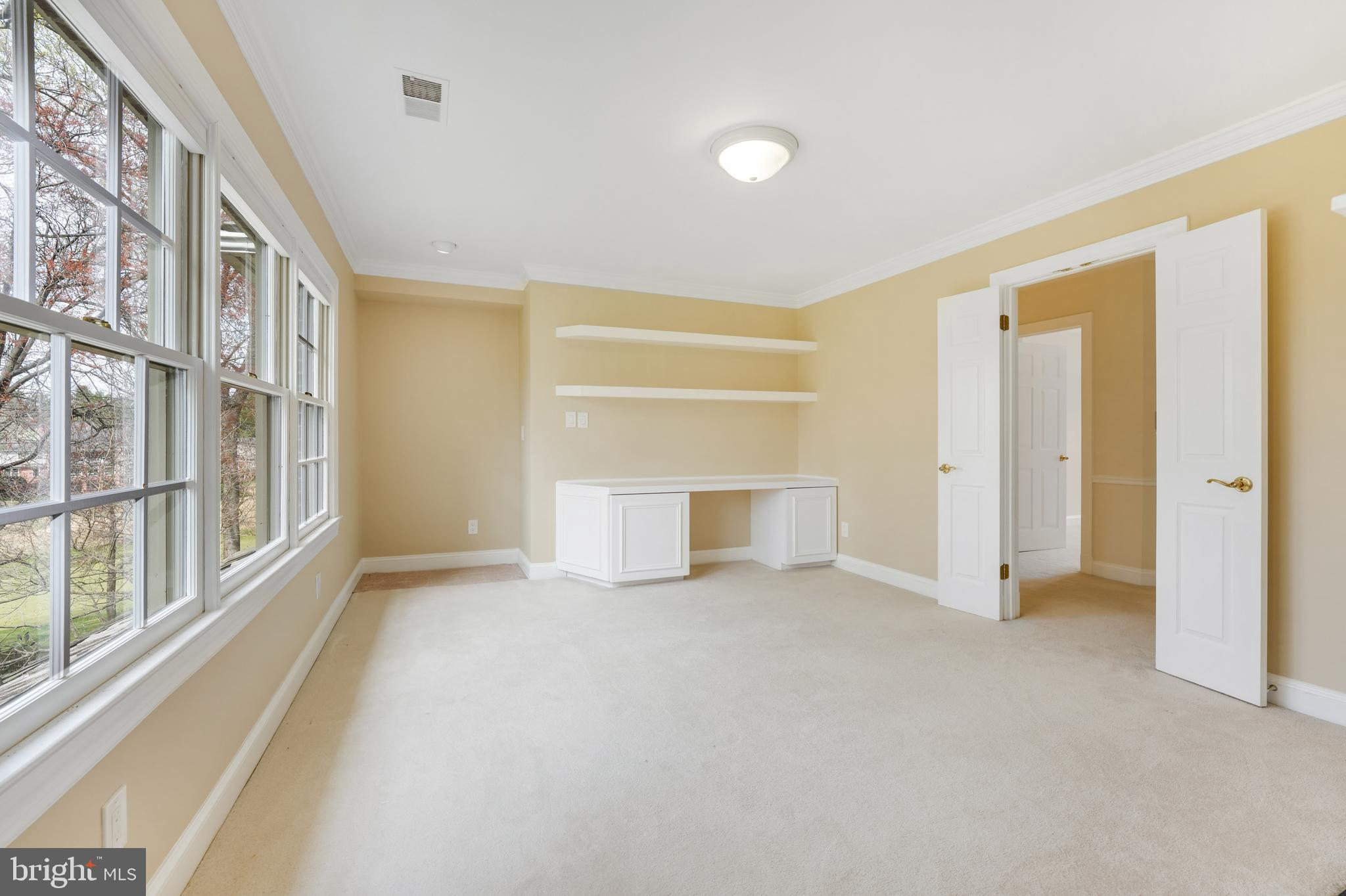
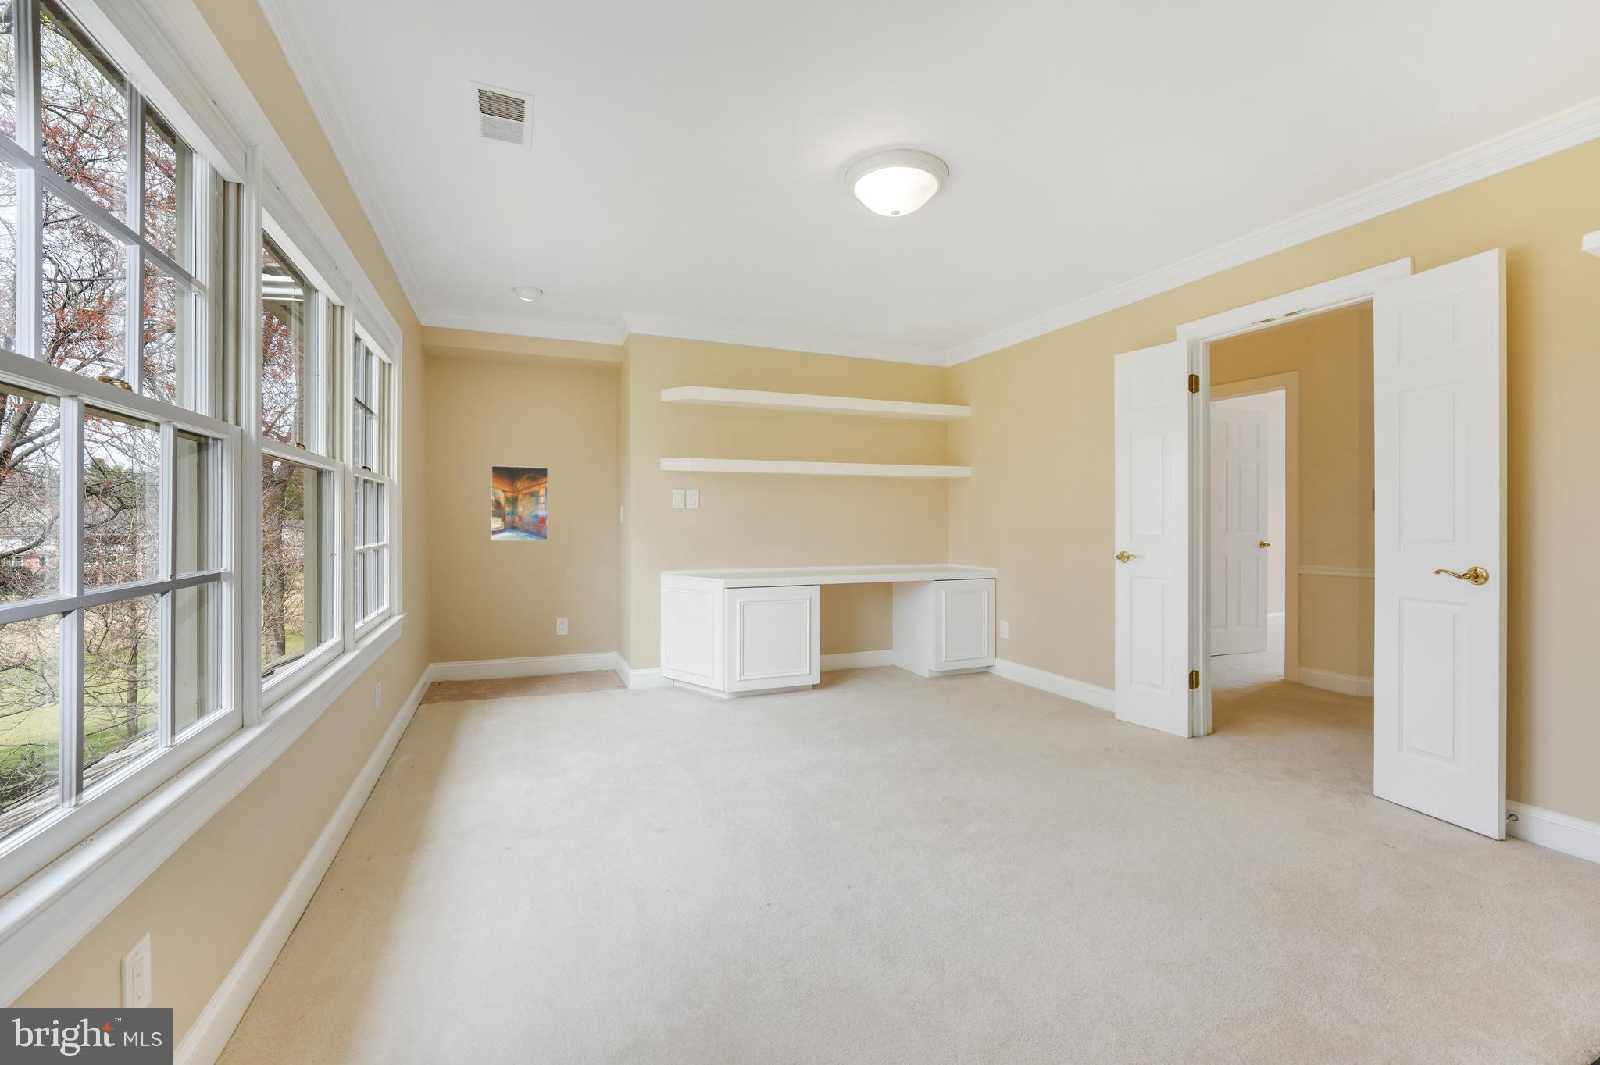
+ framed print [491,465,549,541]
